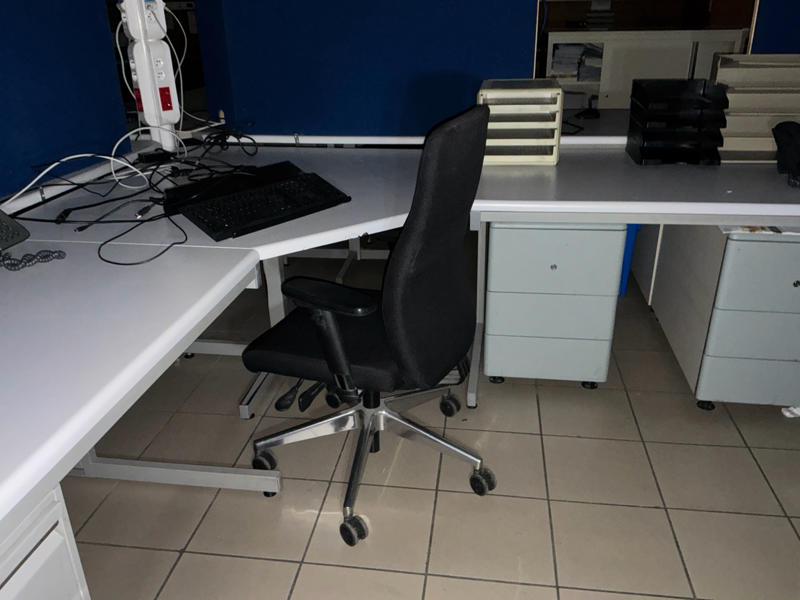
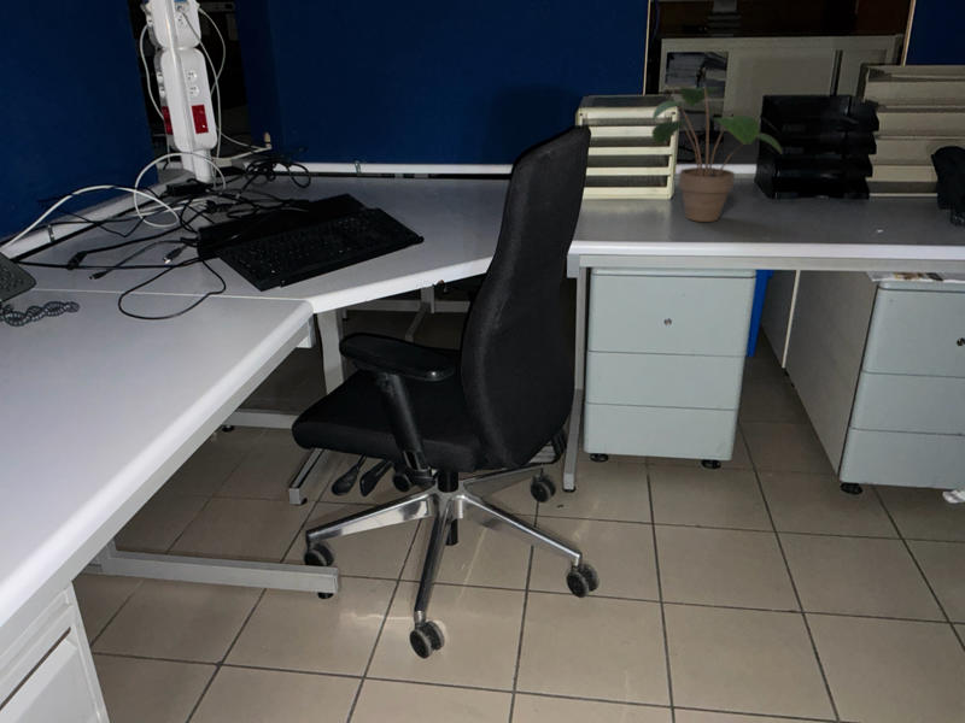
+ potted plant [650,84,784,223]
